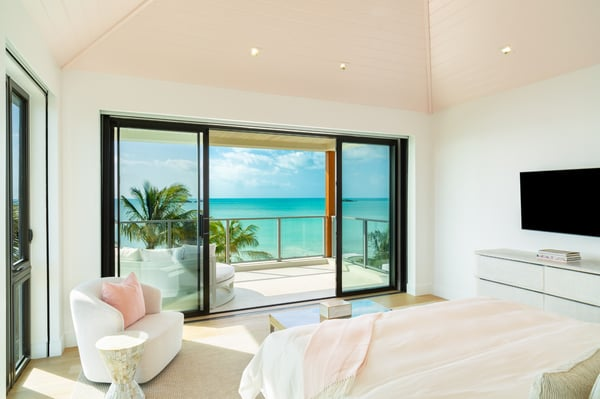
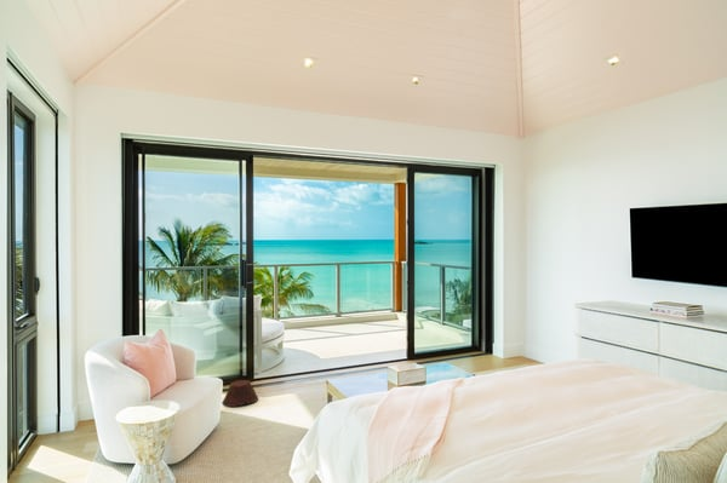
+ woven basket [221,379,259,408]
